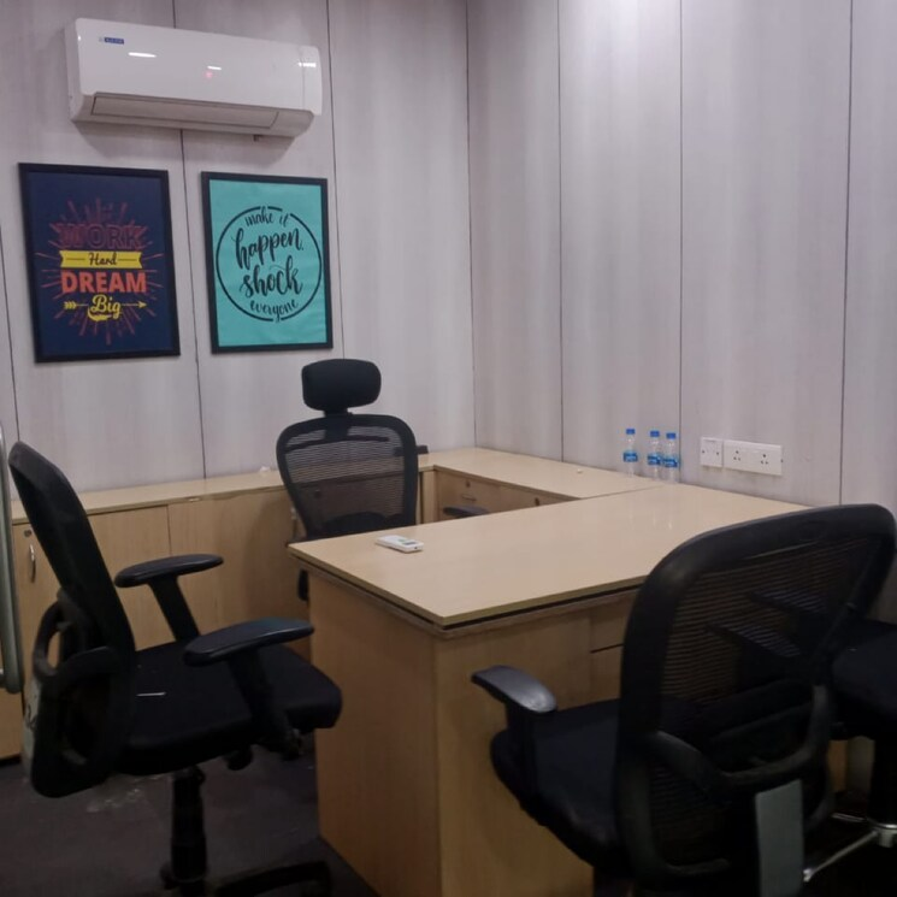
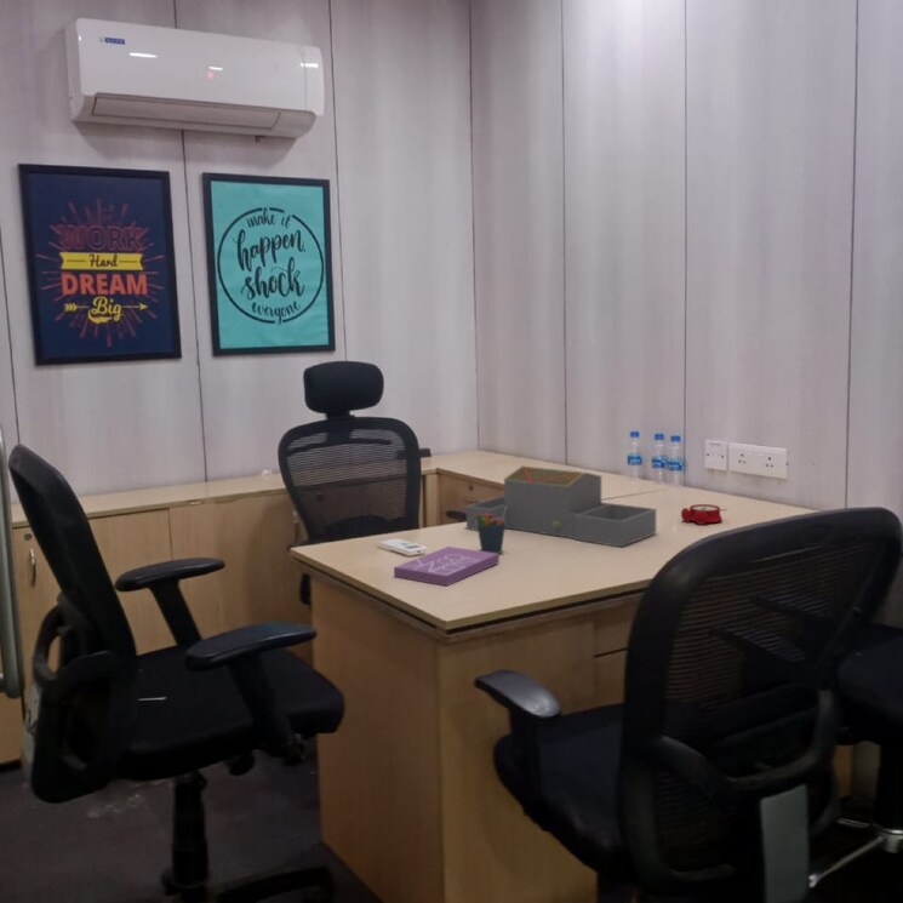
+ architectural model [464,465,657,548]
+ pen holder [476,507,507,554]
+ alarm clock [680,503,727,526]
+ book [393,545,501,587]
